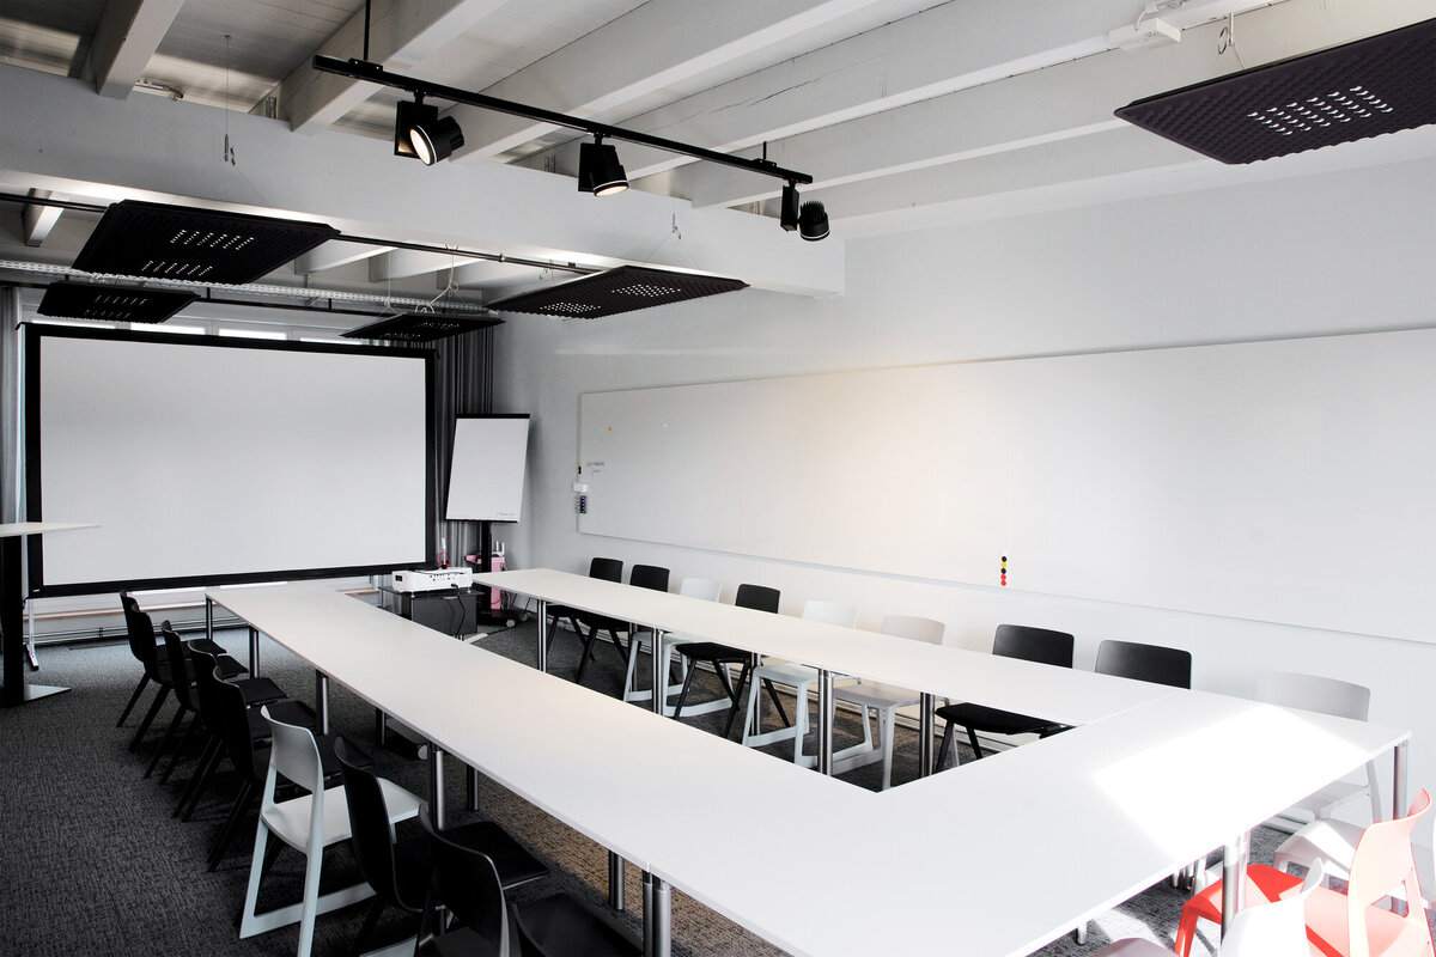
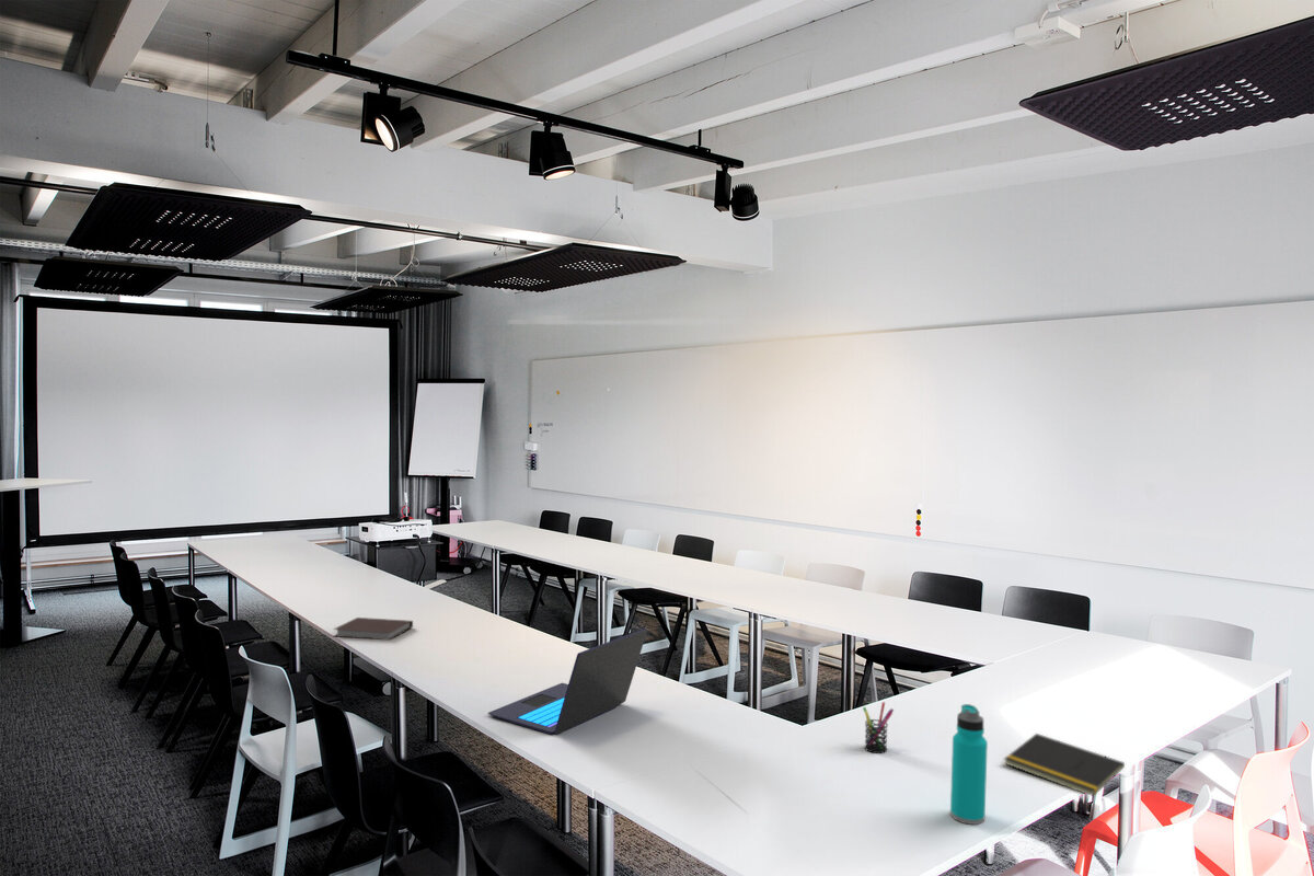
+ notepad [1003,733,1126,797]
+ notebook [332,616,414,642]
+ pen holder [862,701,895,754]
+ water bottle [949,703,989,826]
+ laptop [487,627,648,736]
